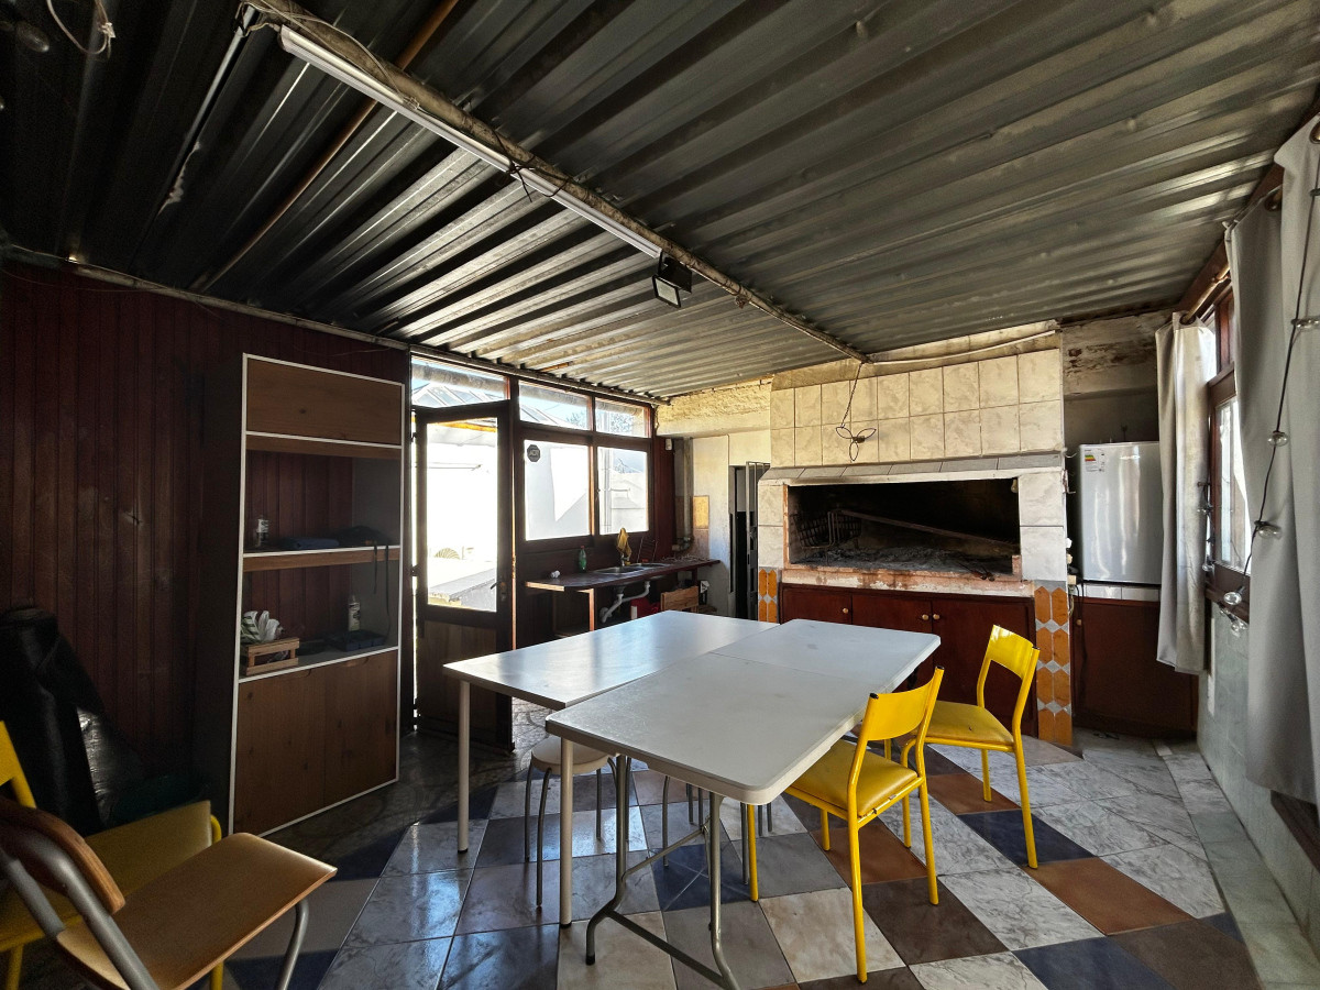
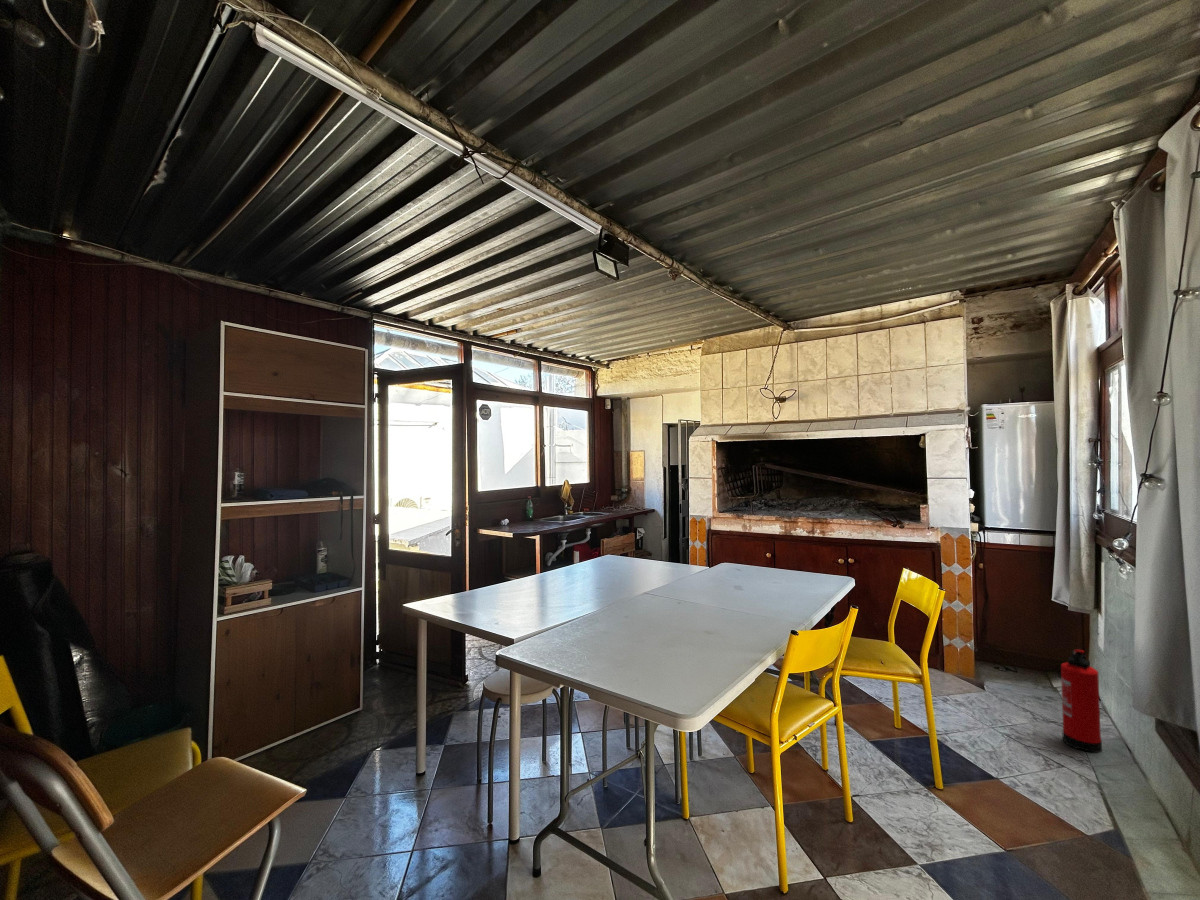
+ fire extinguisher [1060,648,1103,754]
